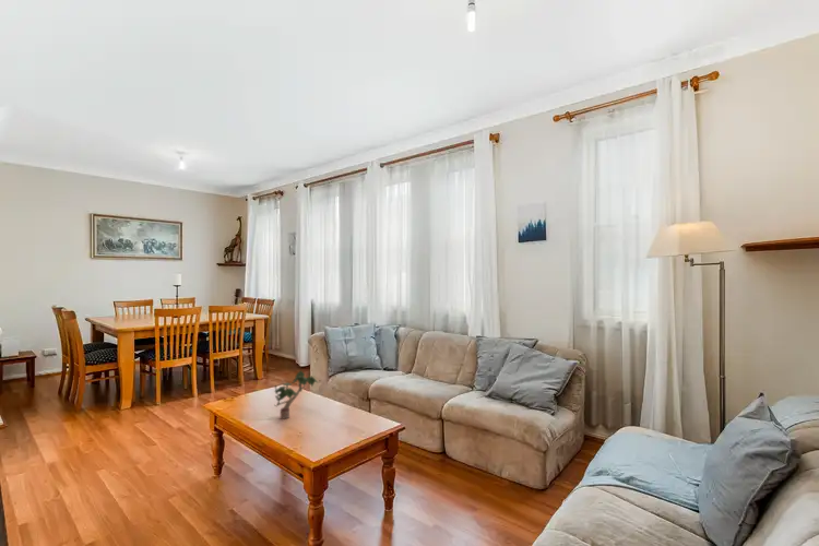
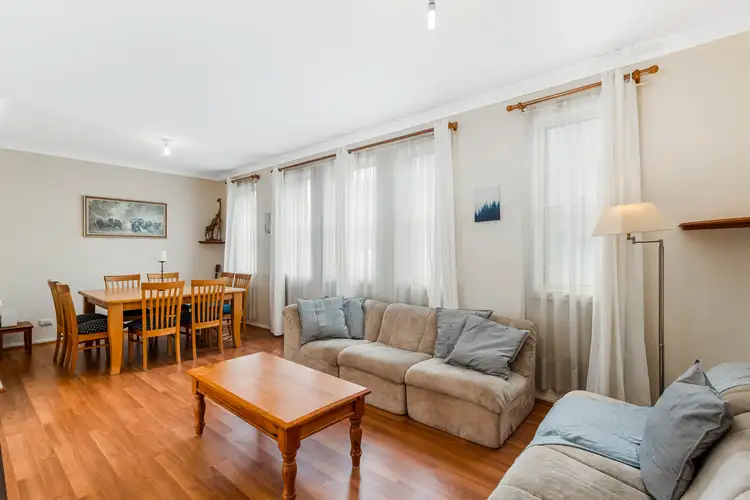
- potted plant [272,369,320,420]
